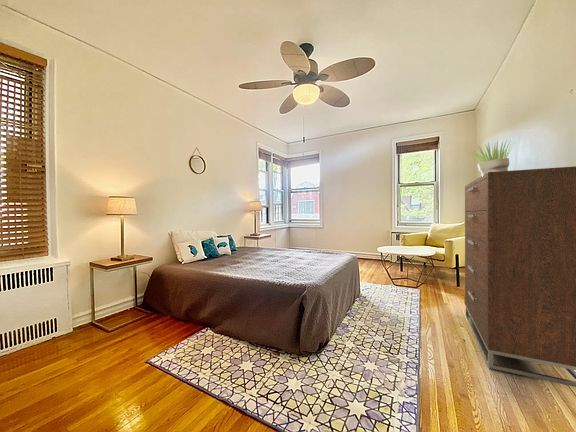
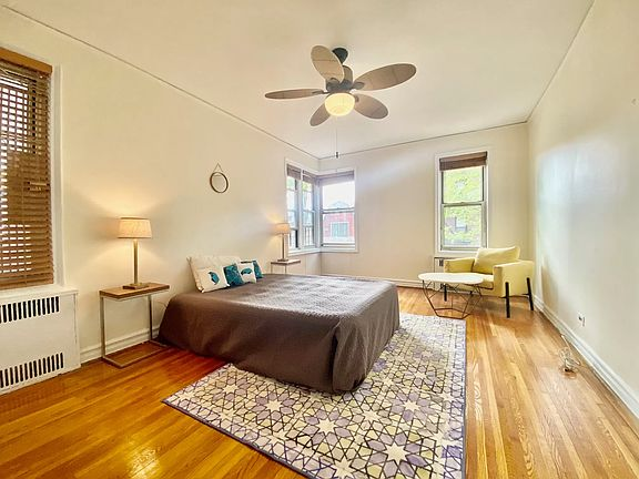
- dresser [464,165,576,388]
- potted plant [467,140,516,176]
